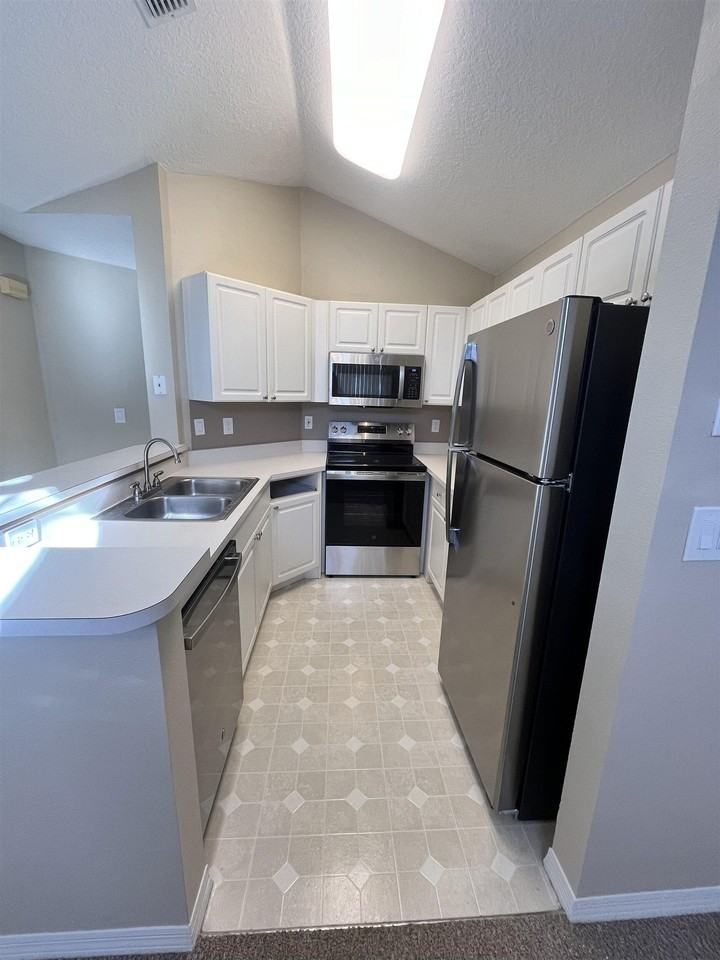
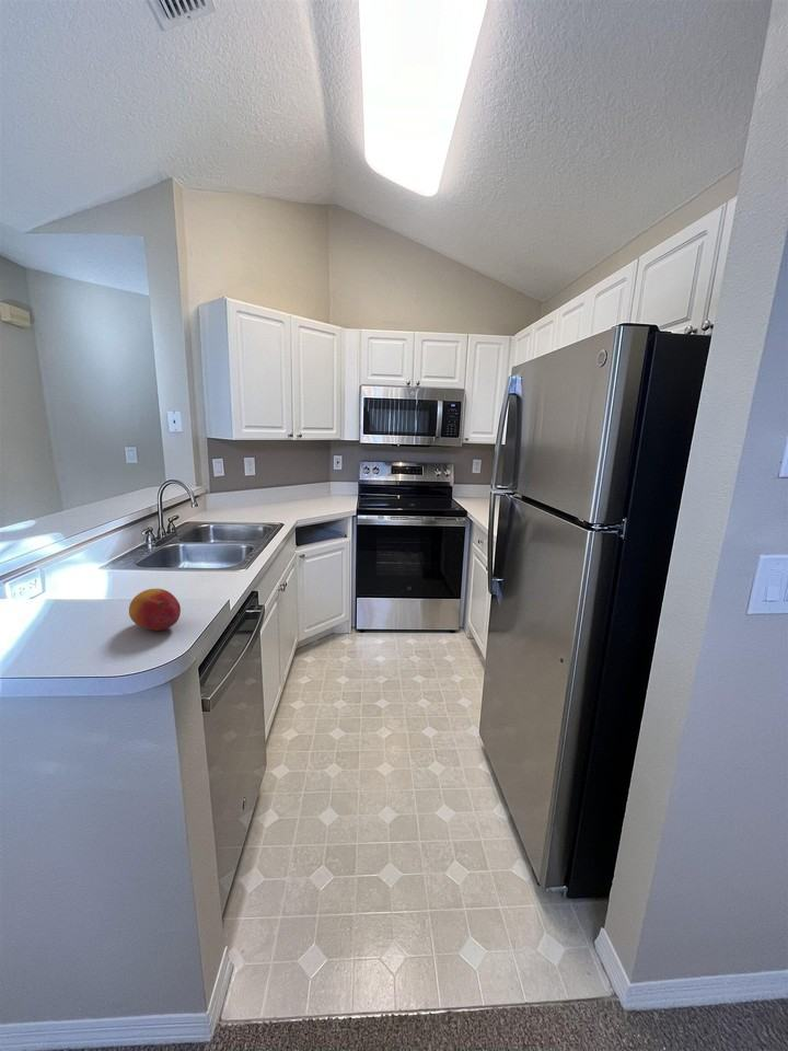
+ fruit [128,588,182,632]
